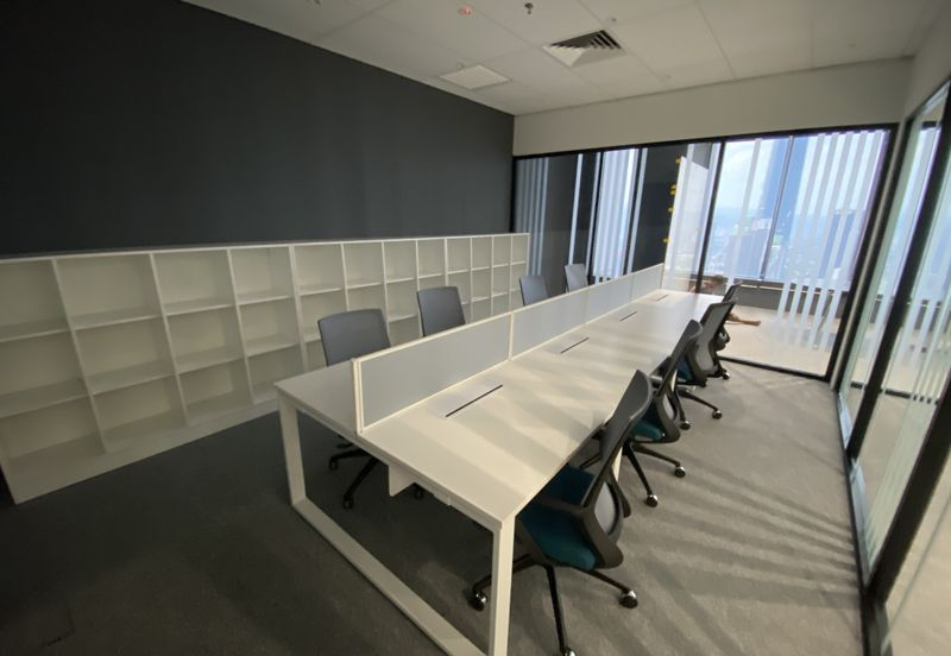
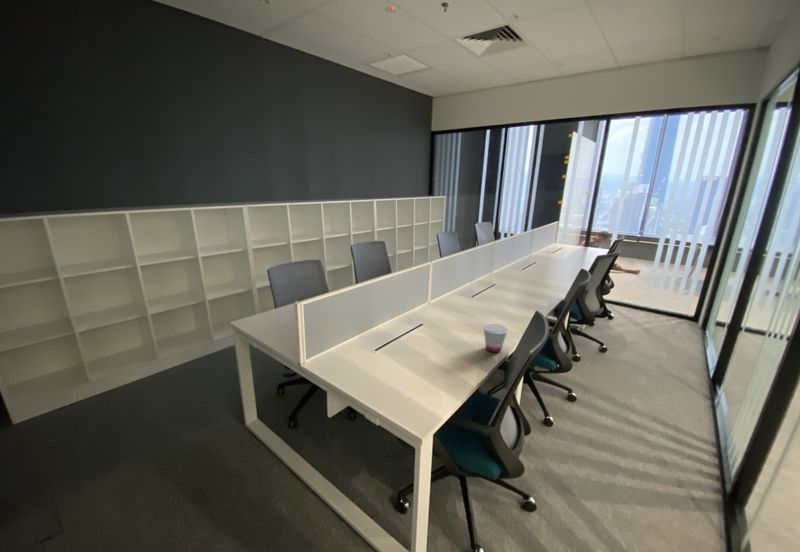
+ cup [483,323,509,353]
